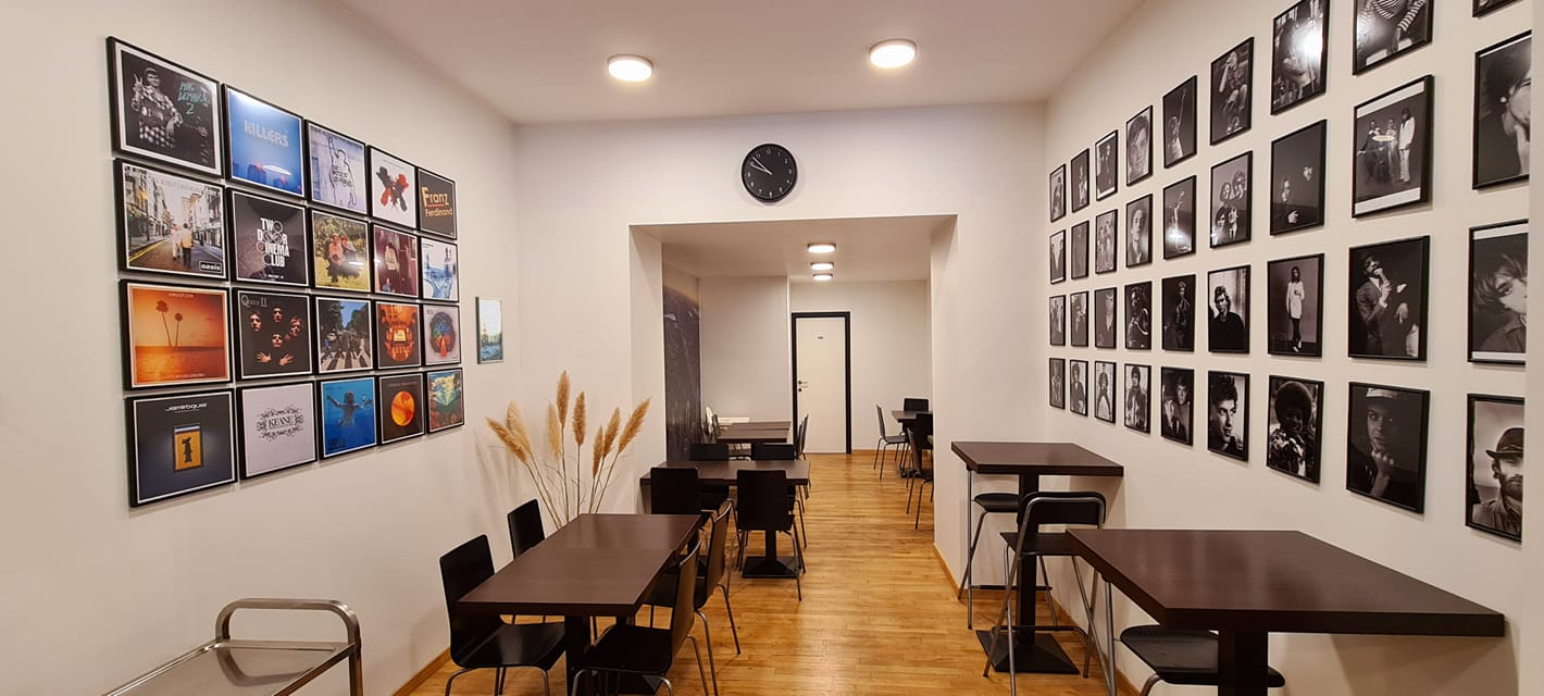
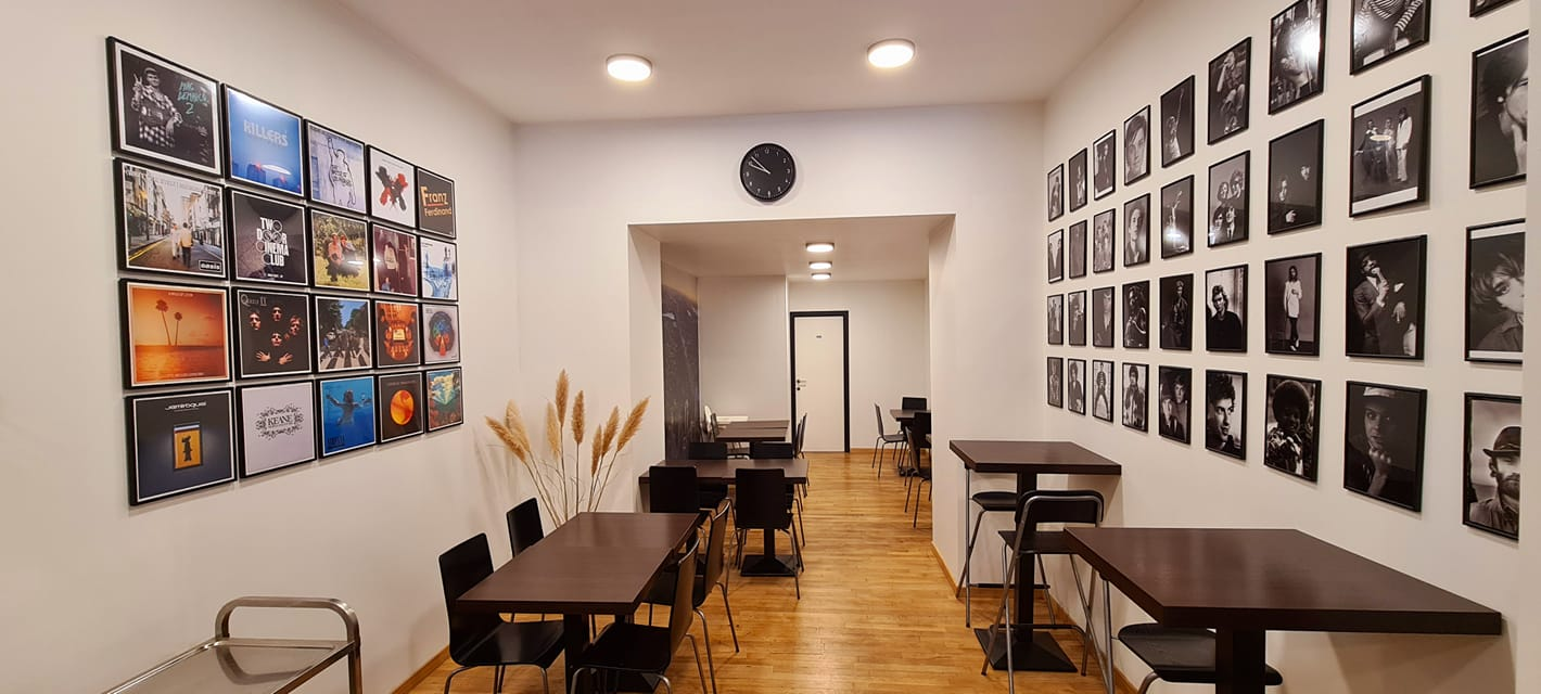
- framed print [474,296,505,365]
